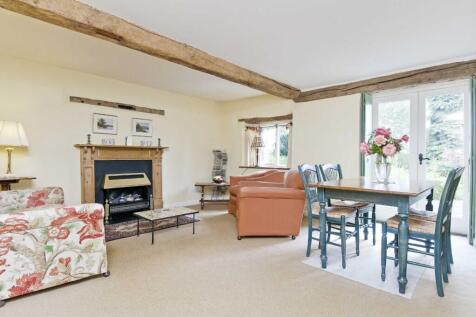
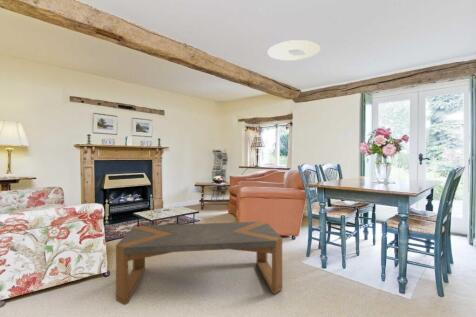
+ coffee table [115,221,283,306]
+ ceiling light [267,39,321,62]
